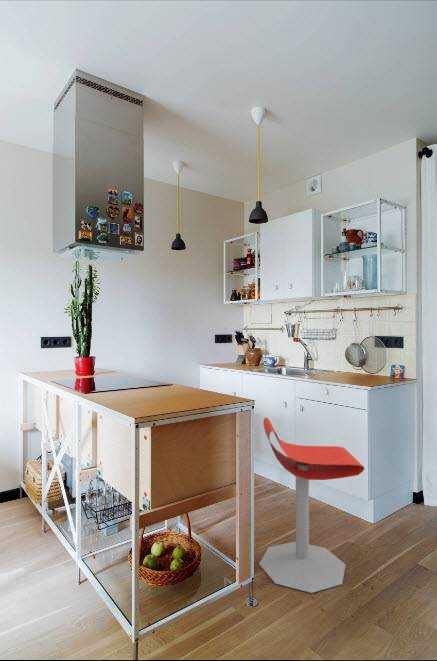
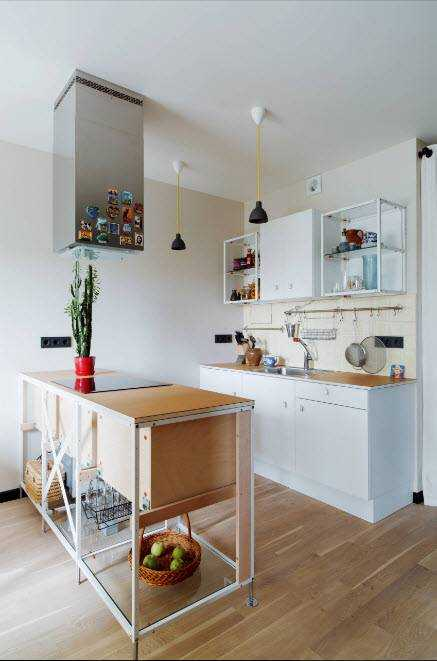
- stool [258,417,366,594]
